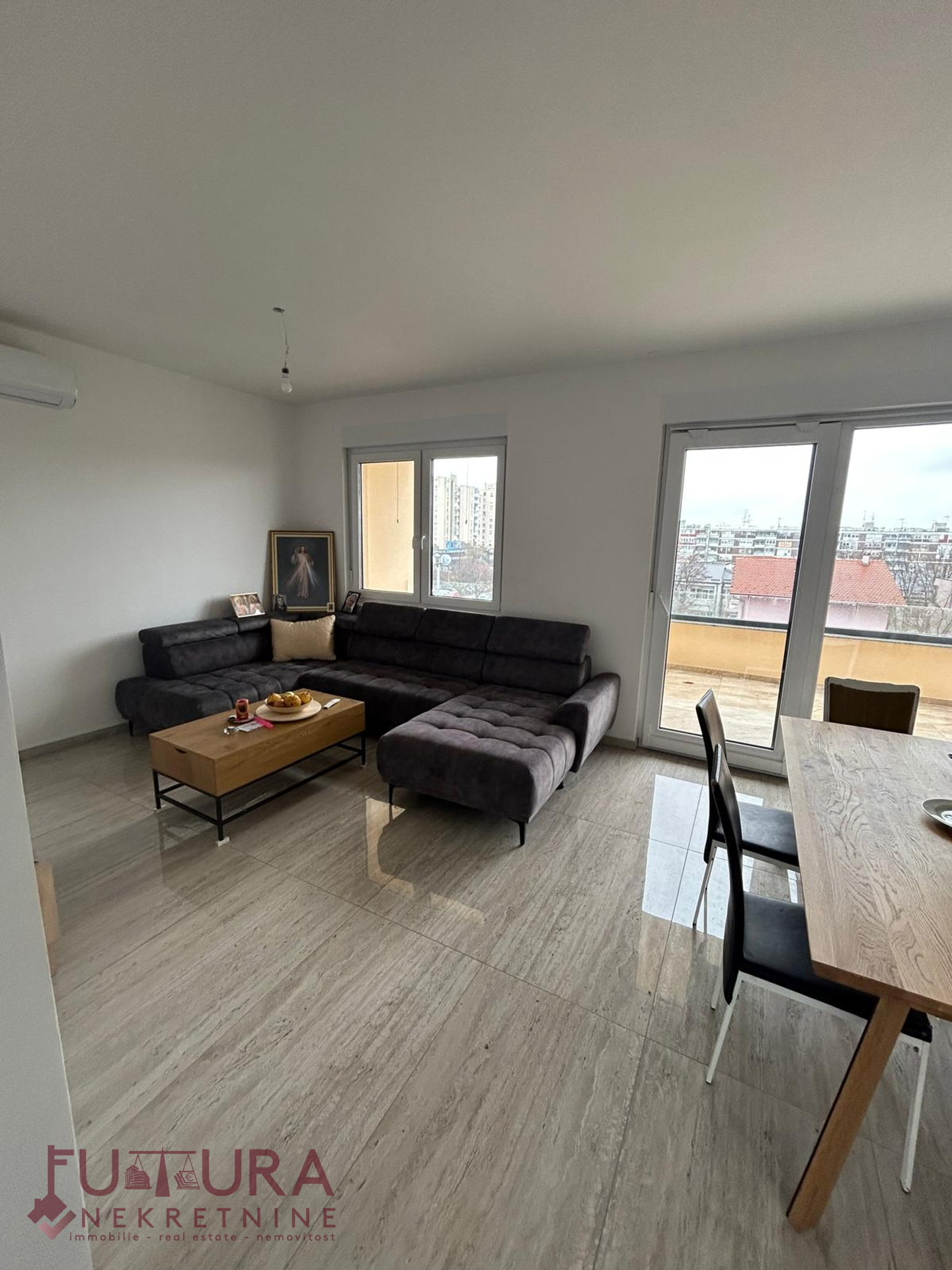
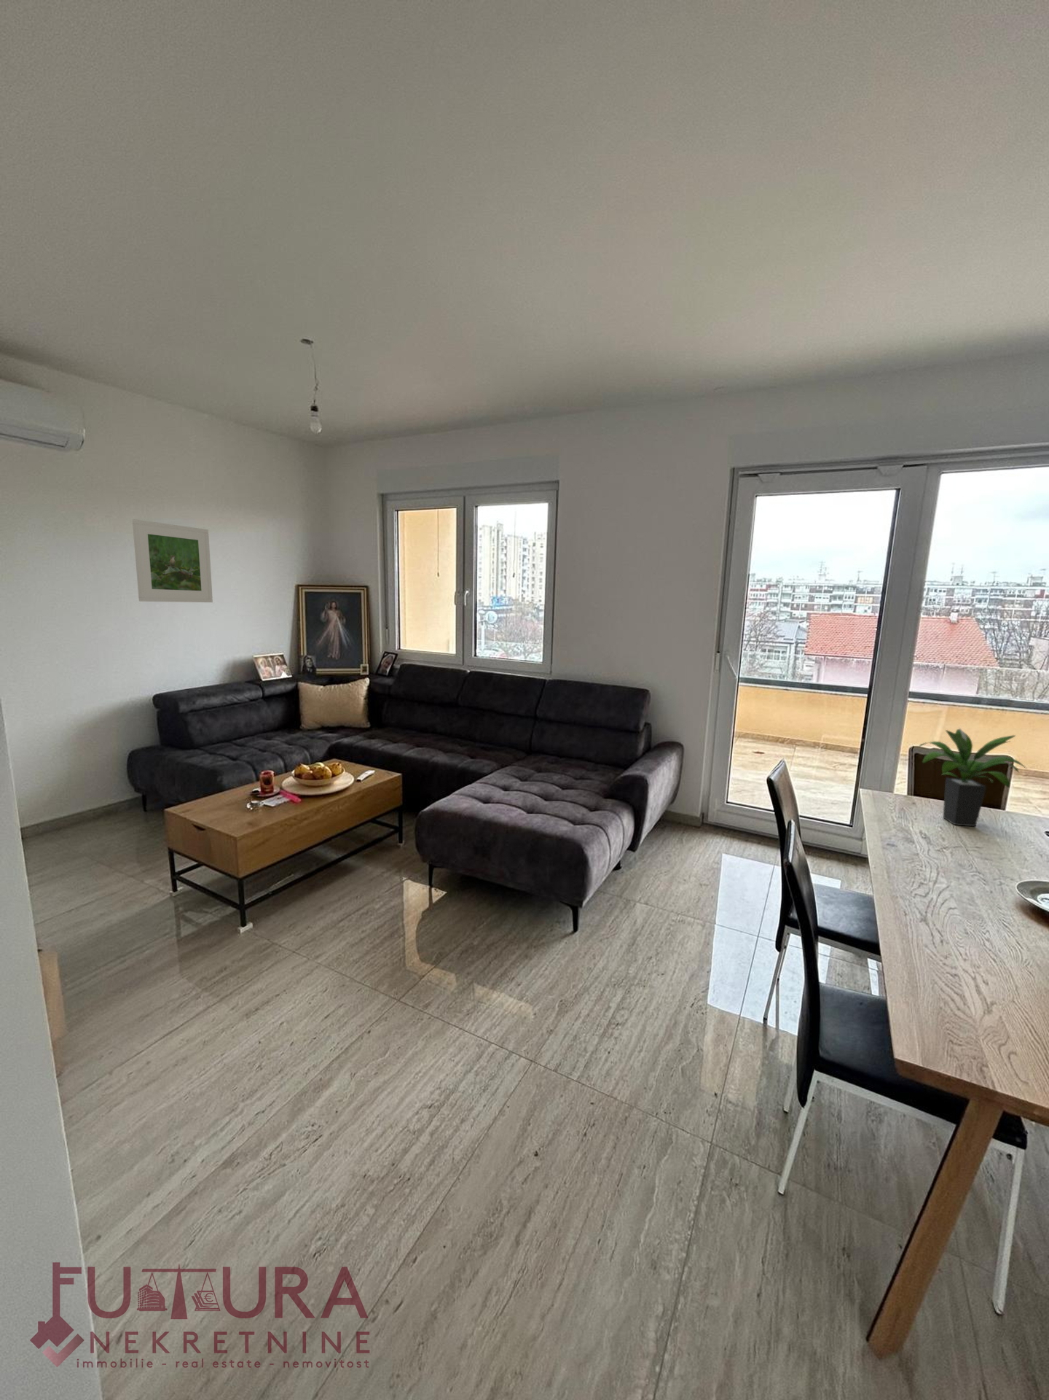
+ potted plant [917,726,1028,827]
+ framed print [132,518,214,603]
